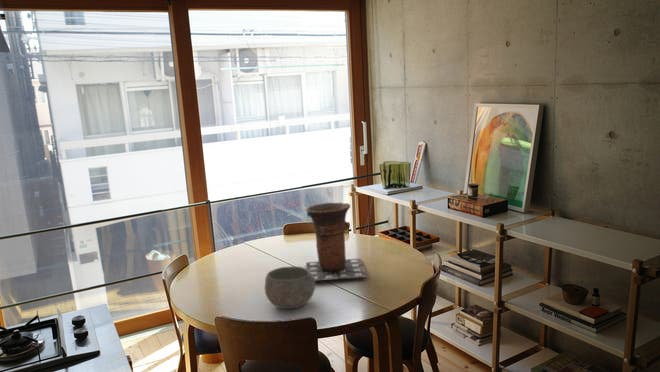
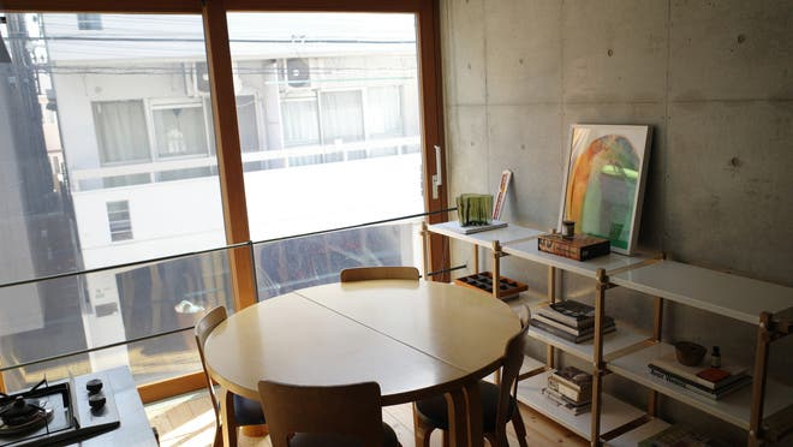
- bowl [264,265,316,310]
- vase [304,202,368,282]
